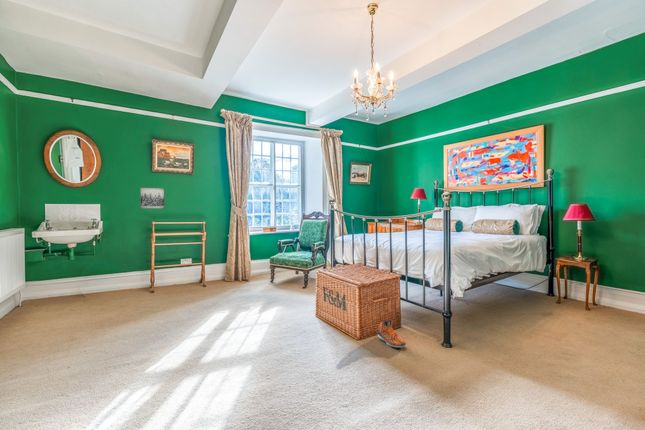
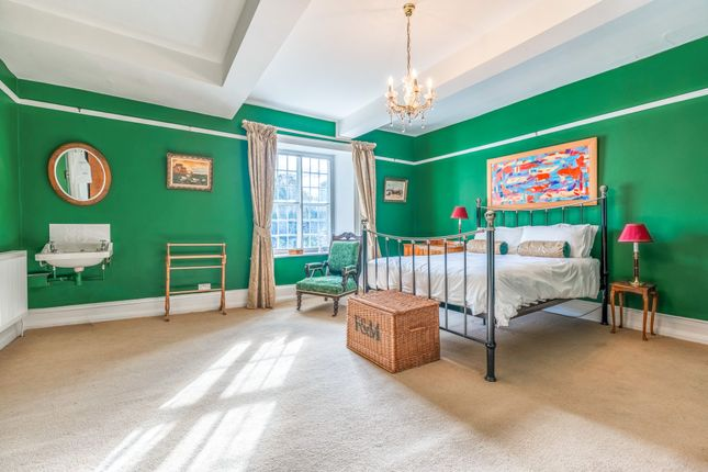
- wall art [139,186,166,210]
- sneaker [377,319,407,348]
